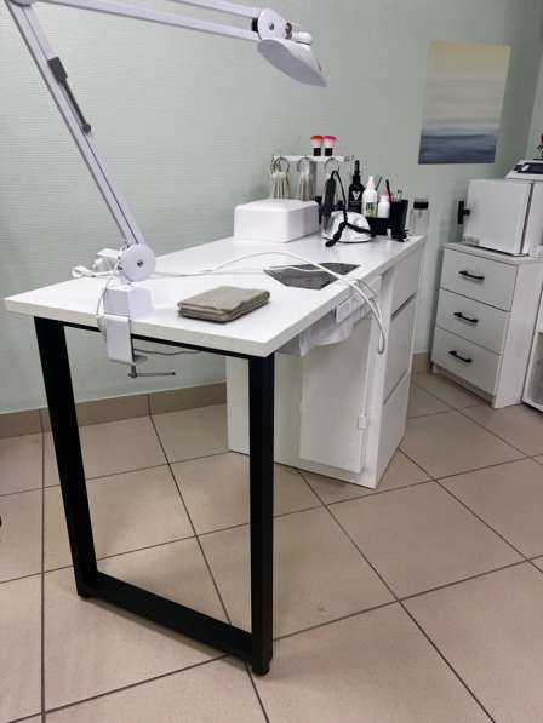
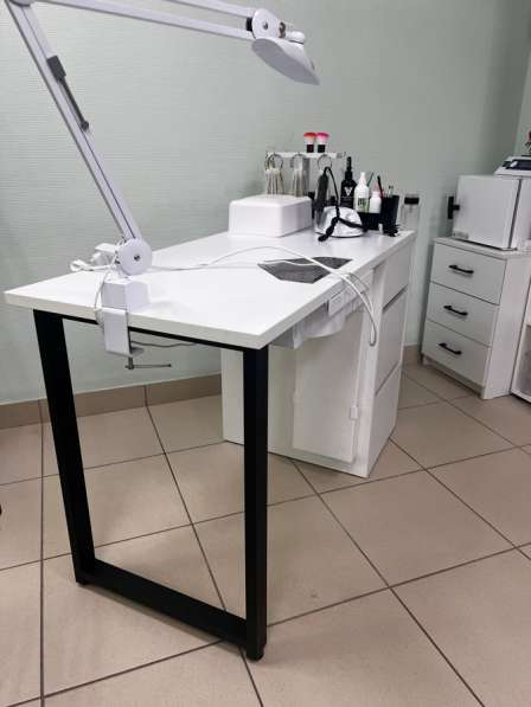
- washcloth [176,285,272,322]
- wall art [417,39,513,166]
